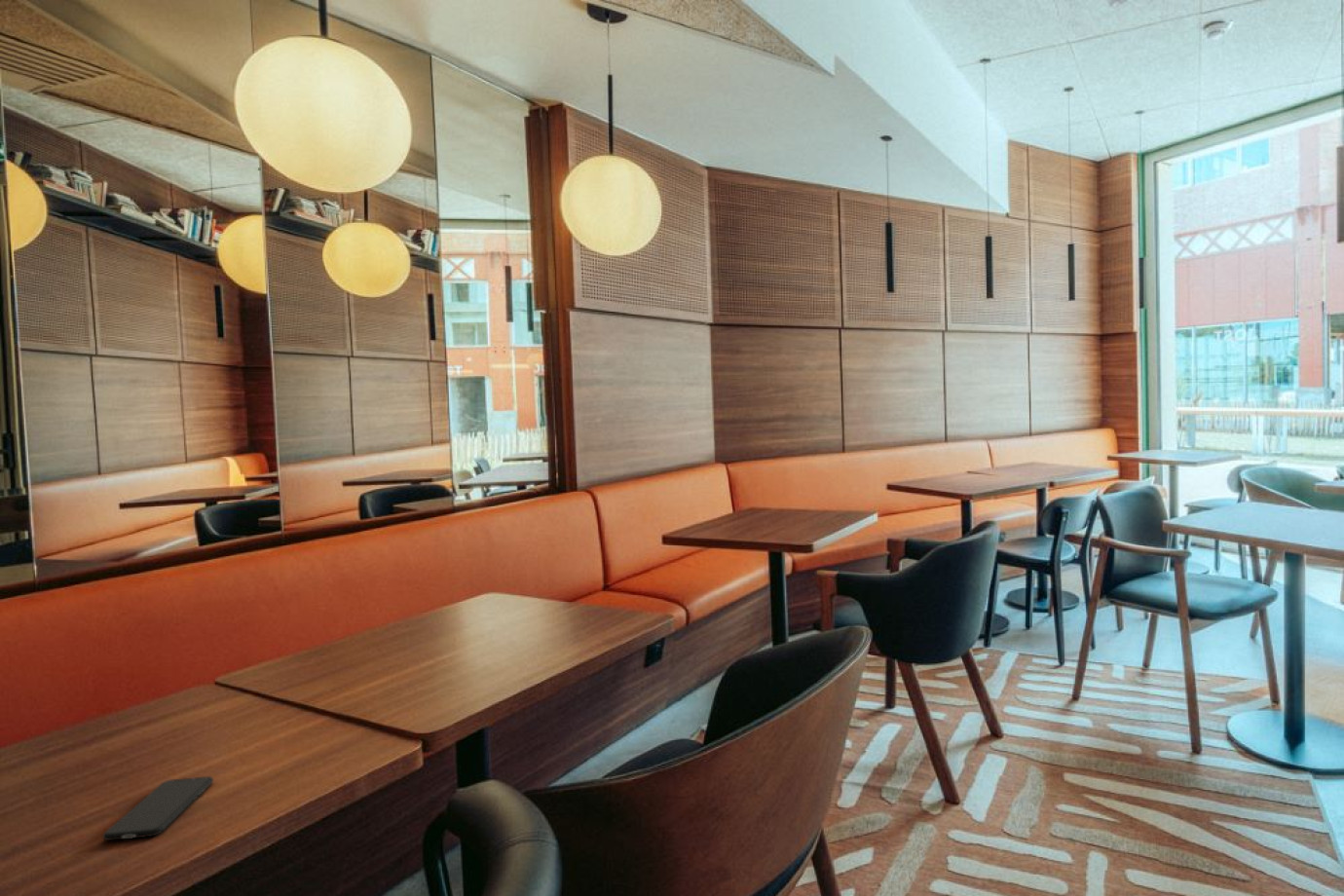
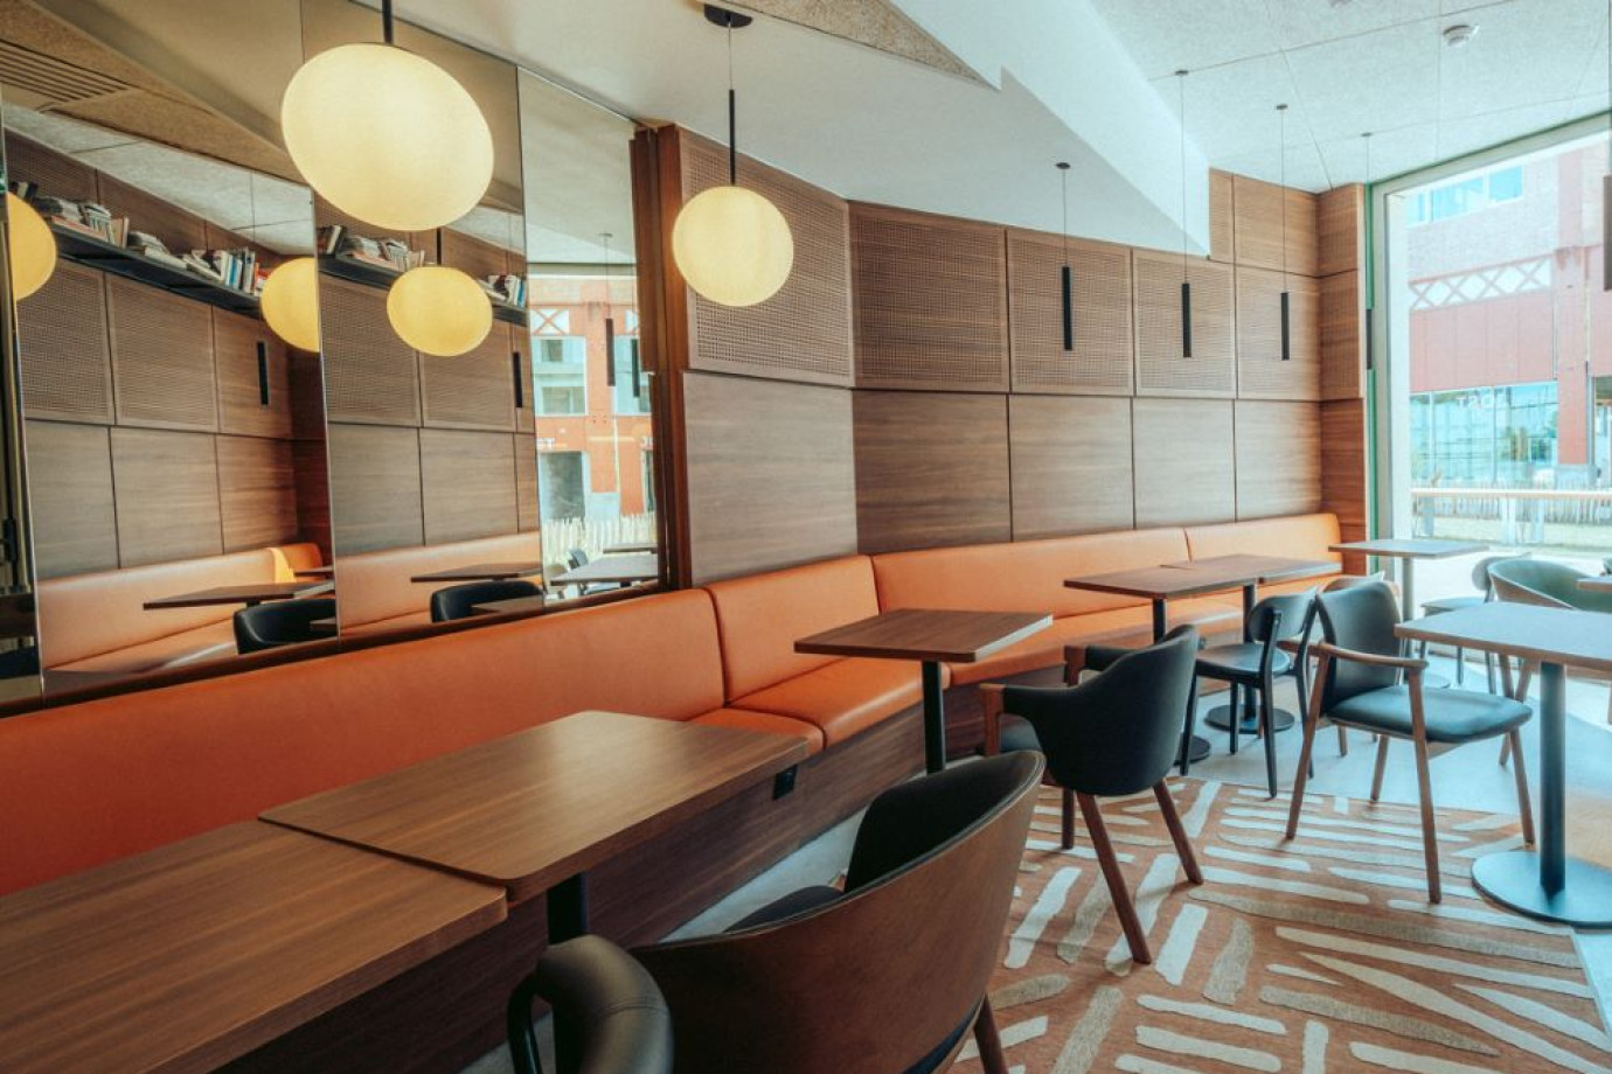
- smartphone [101,775,214,841]
